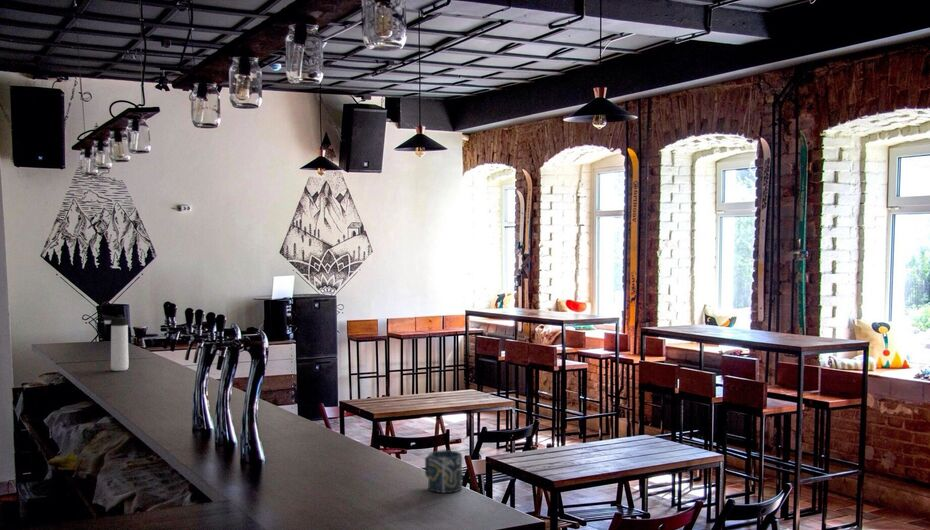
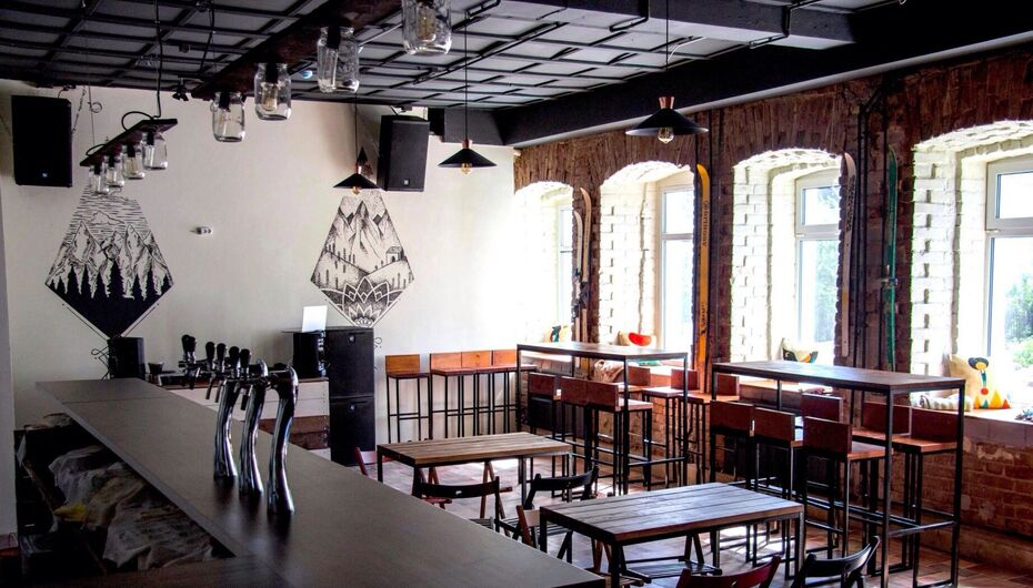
- cup [424,449,463,494]
- thermos bottle [101,314,130,372]
